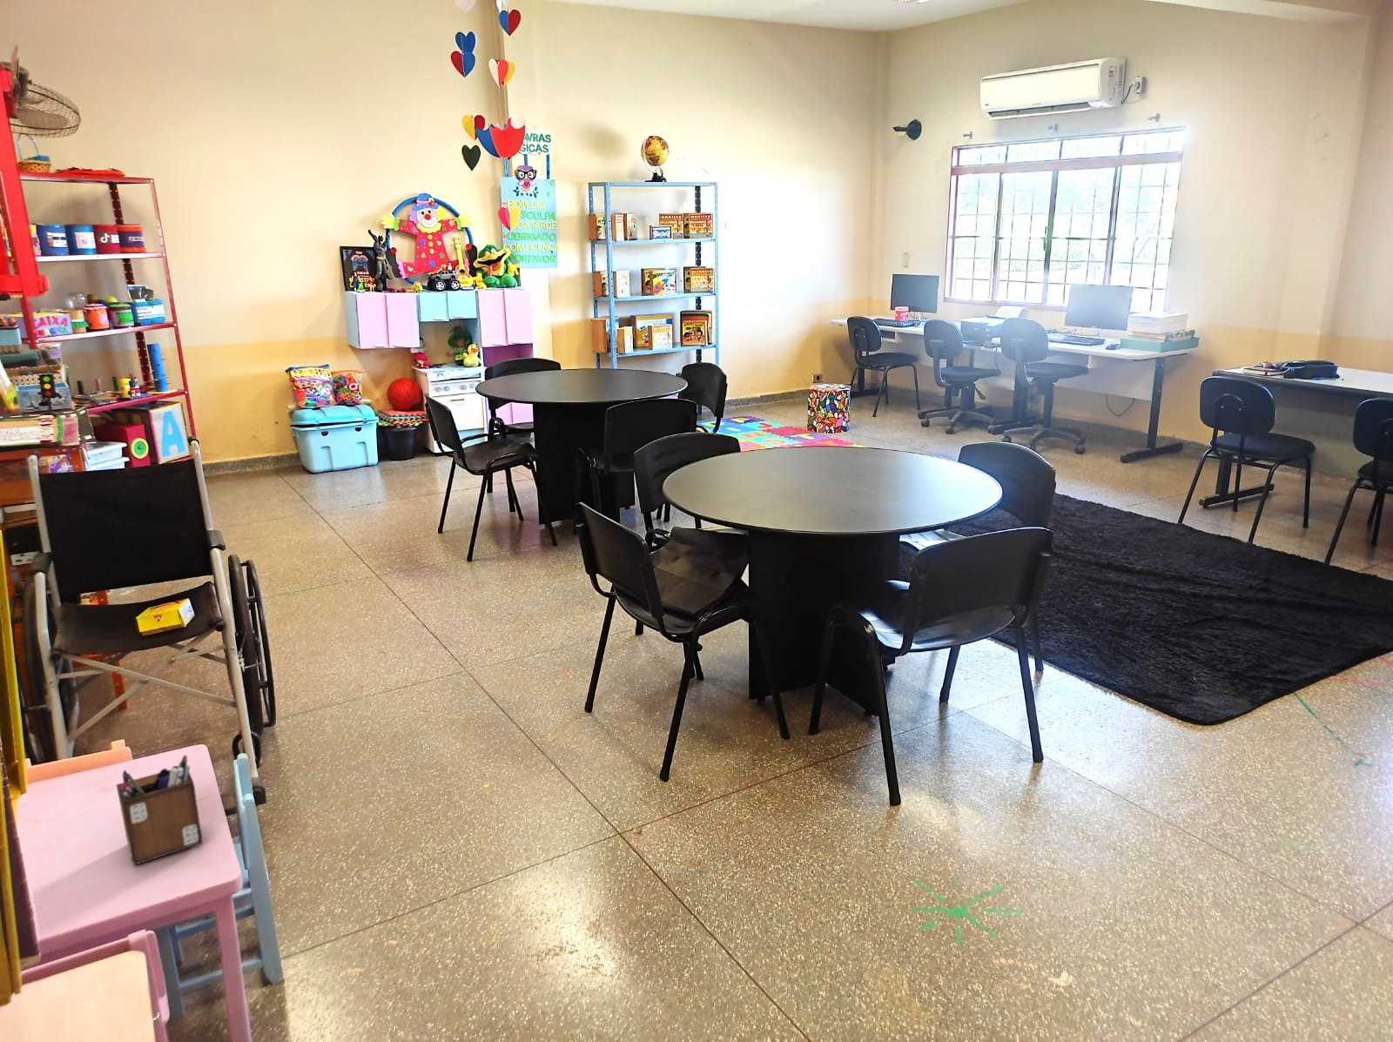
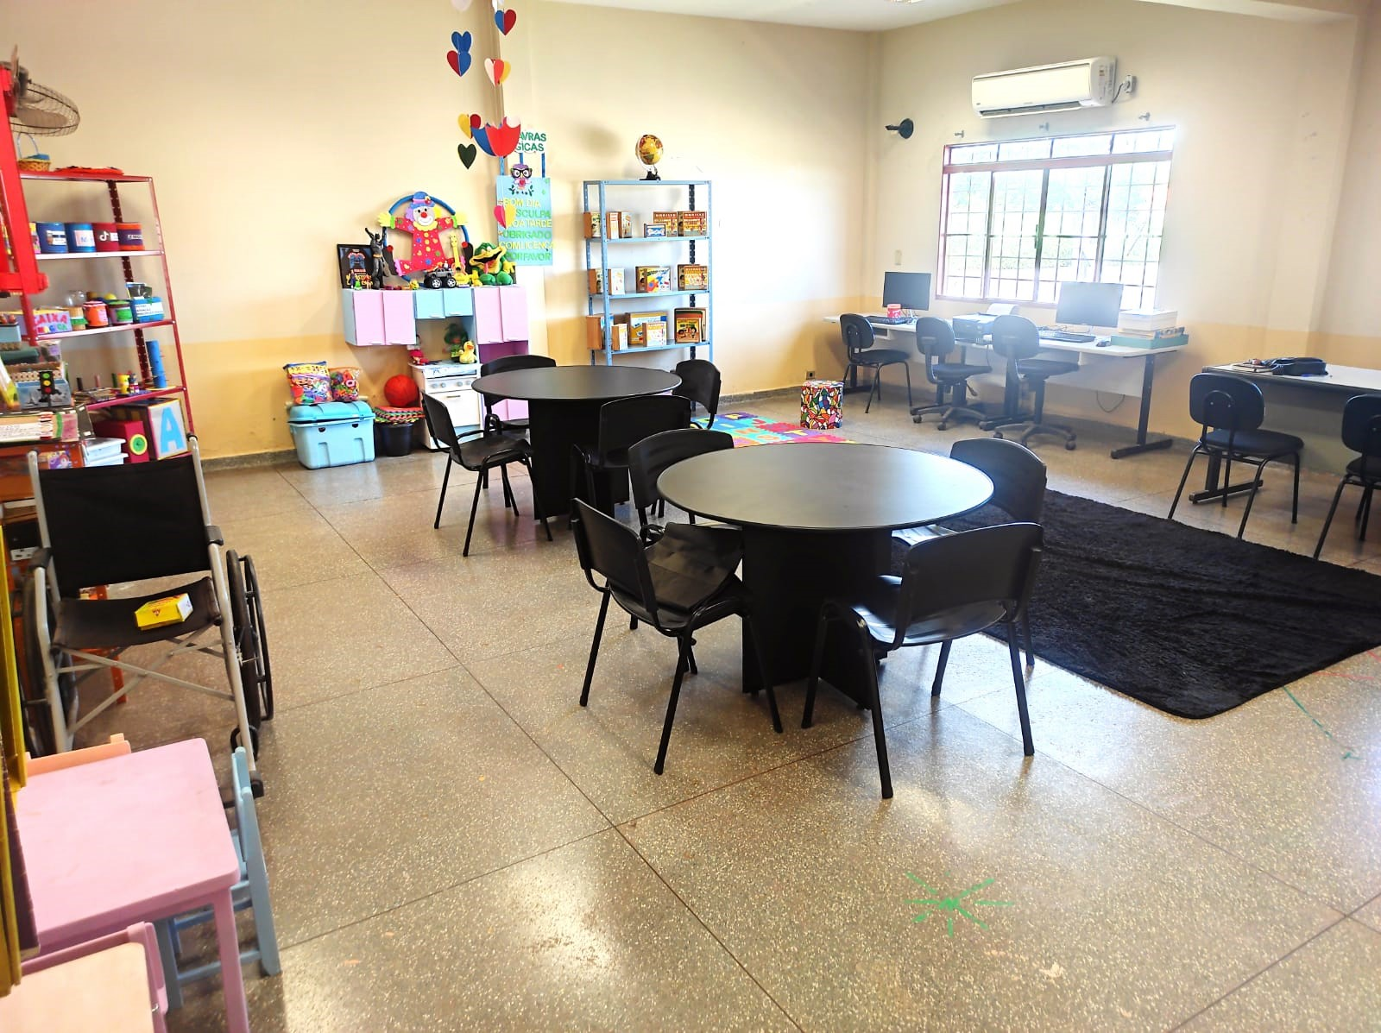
- desk organizer [116,754,204,866]
